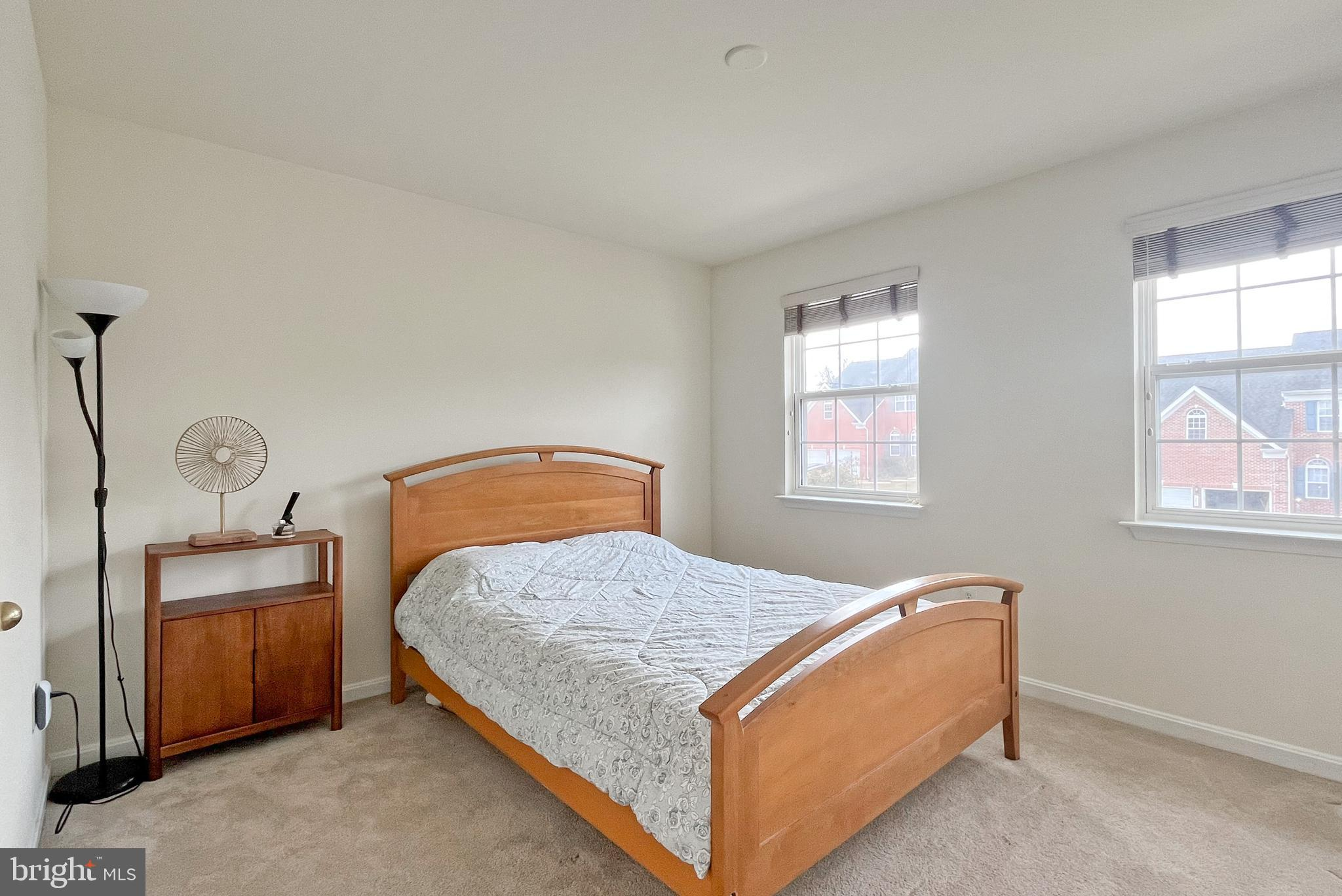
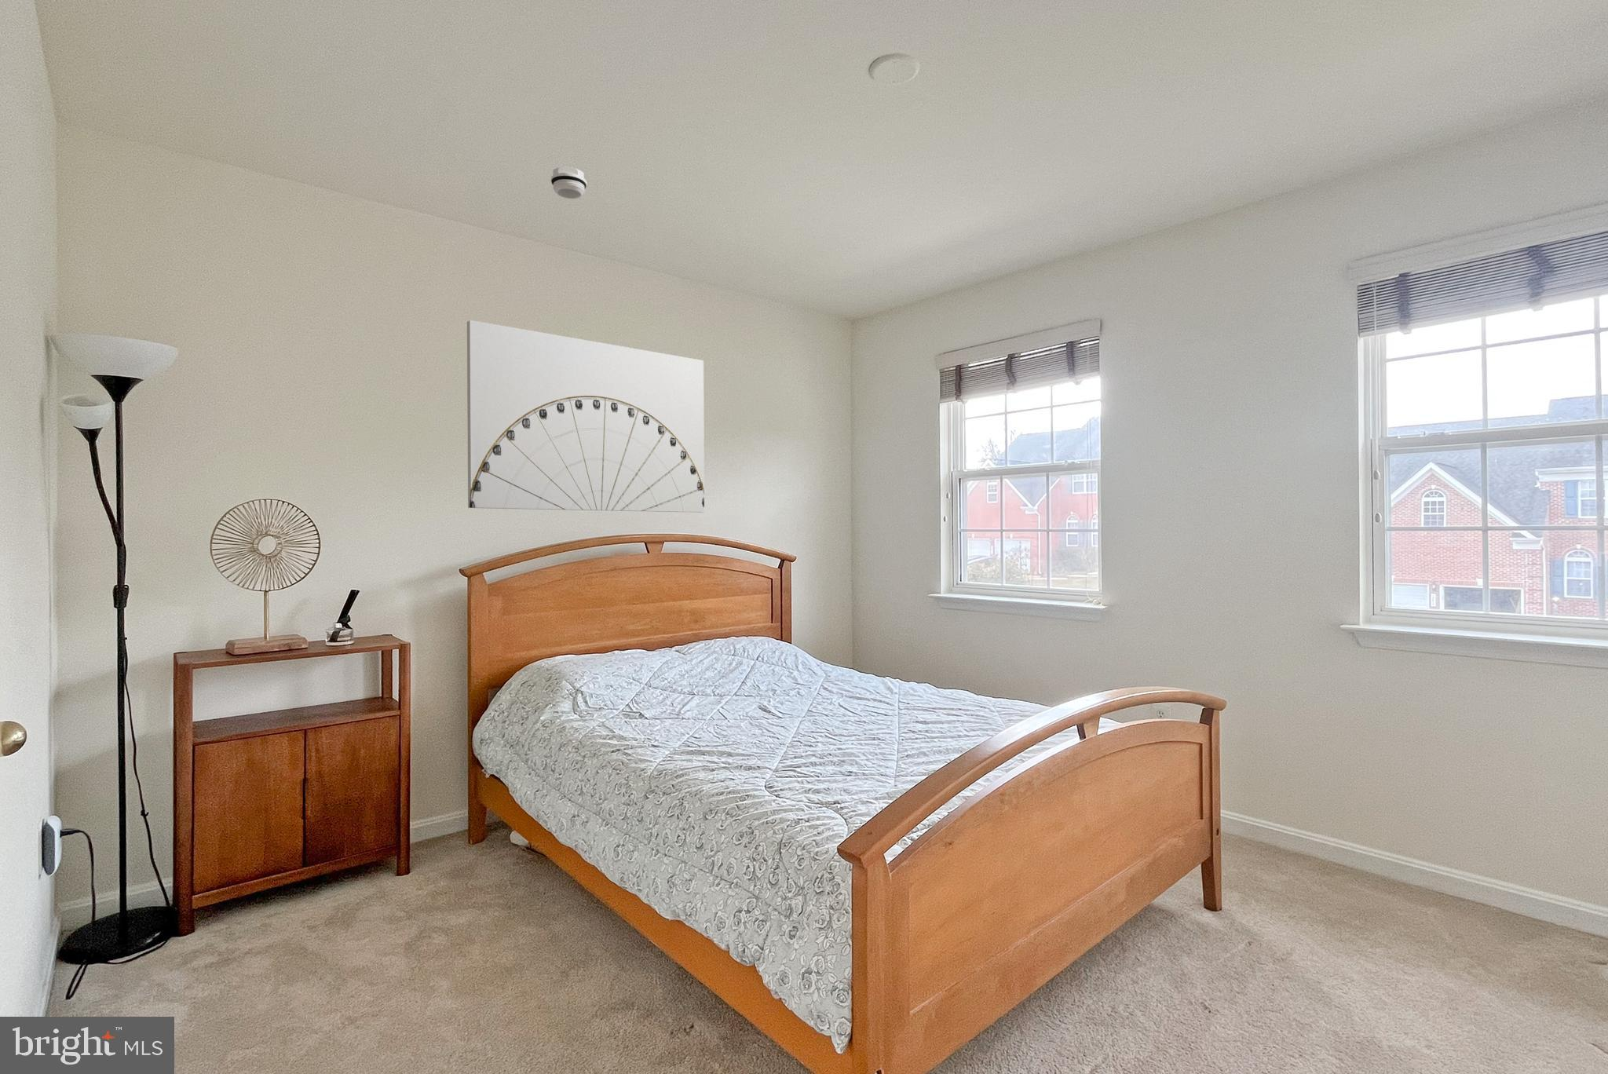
+ smoke detector [550,167,587,199]
+ wall art [466,320,705,513]
